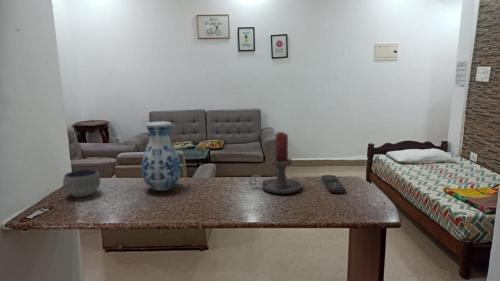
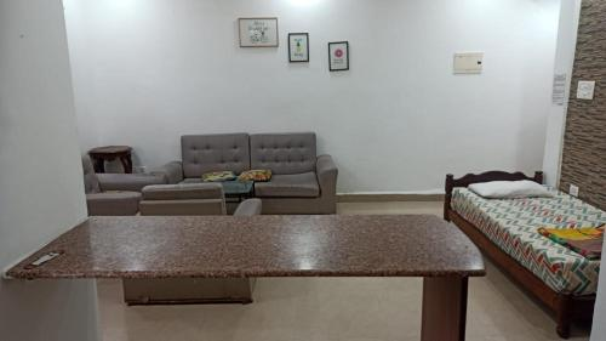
- candle holder [248,131,303,195]
- bowl [62,168,102,198]
- vase [140,120,182,192]
- remote control [320,174,346,194]
